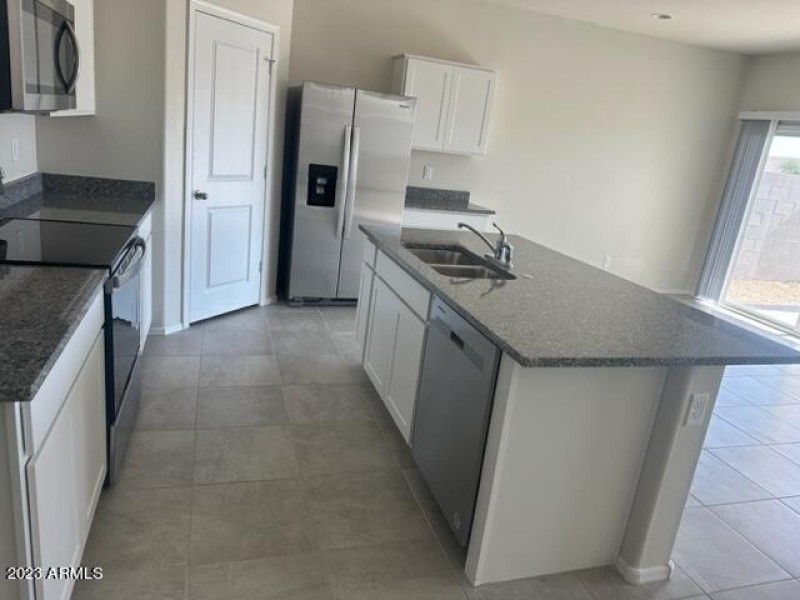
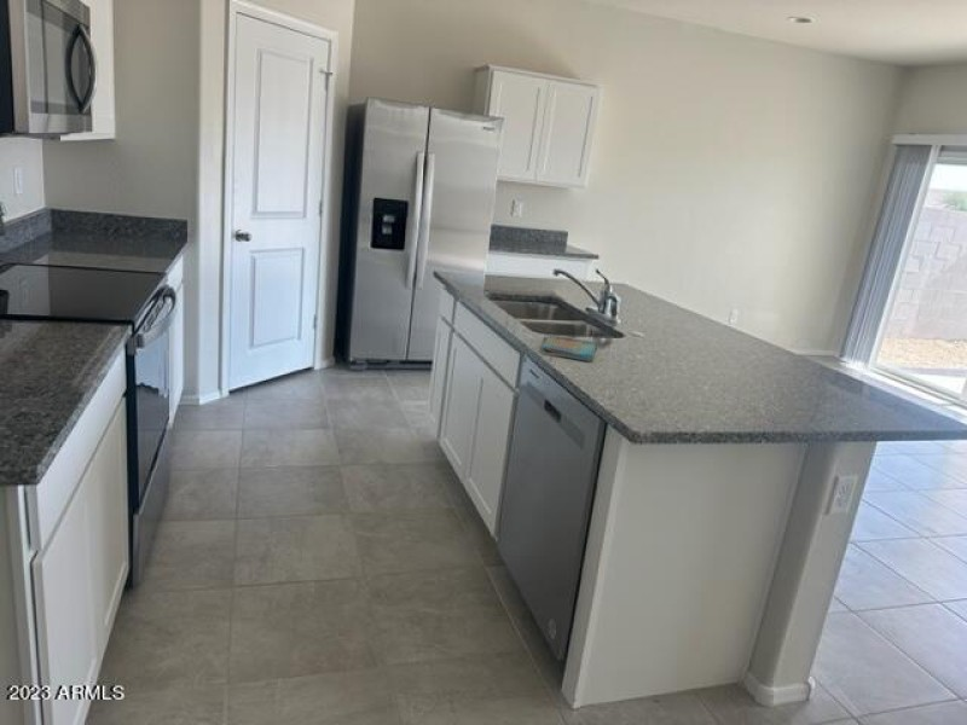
+ dish towel [539,334,597,362]
